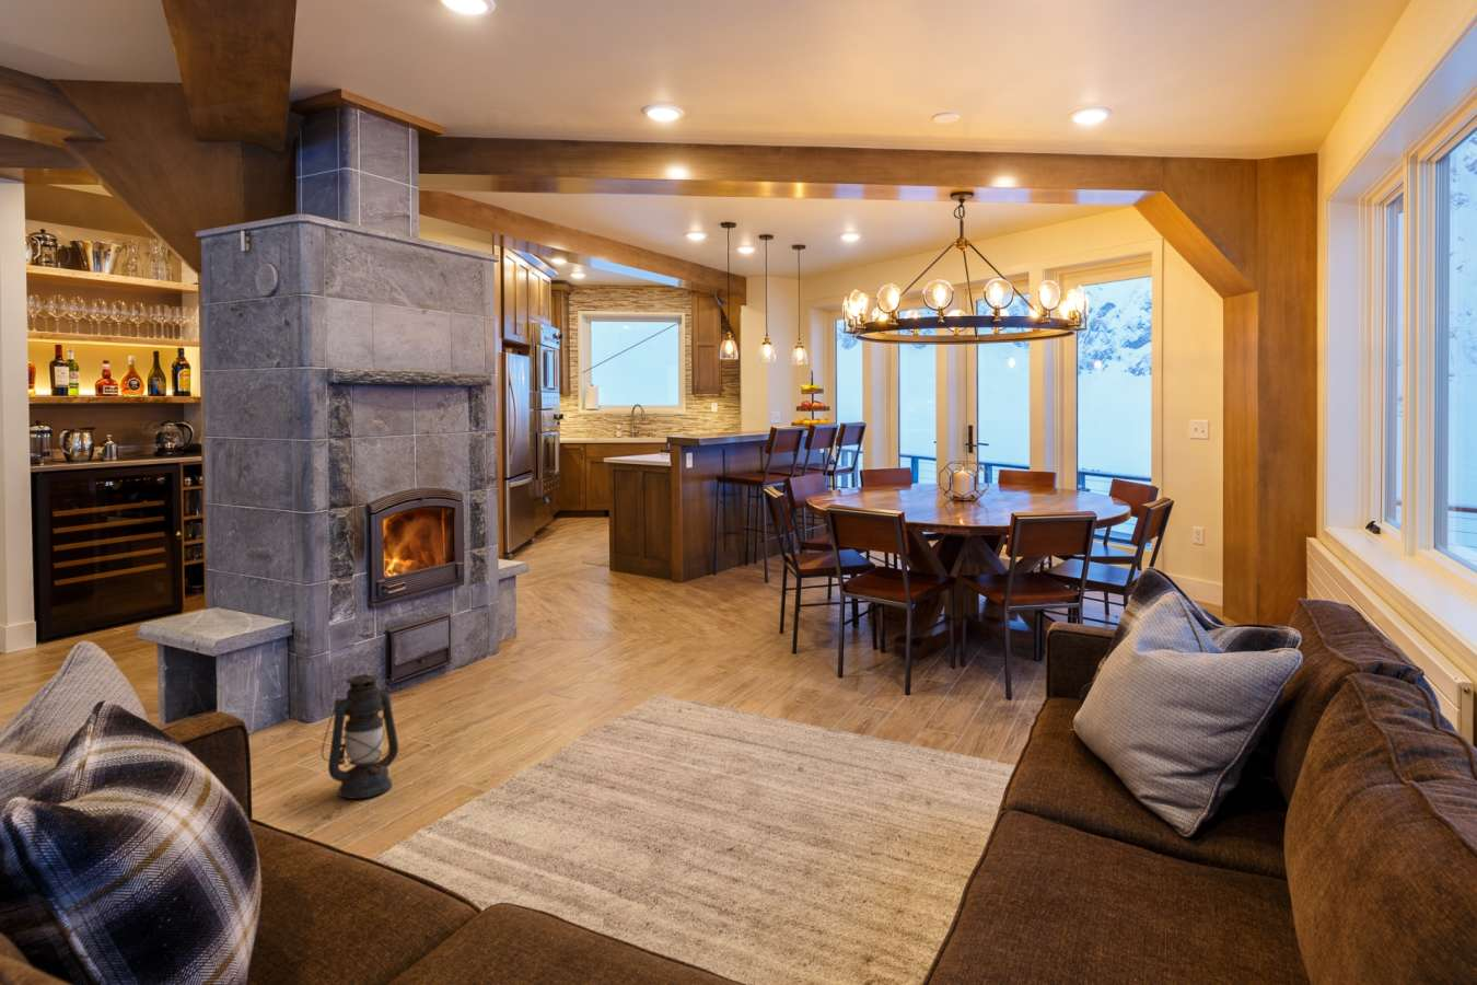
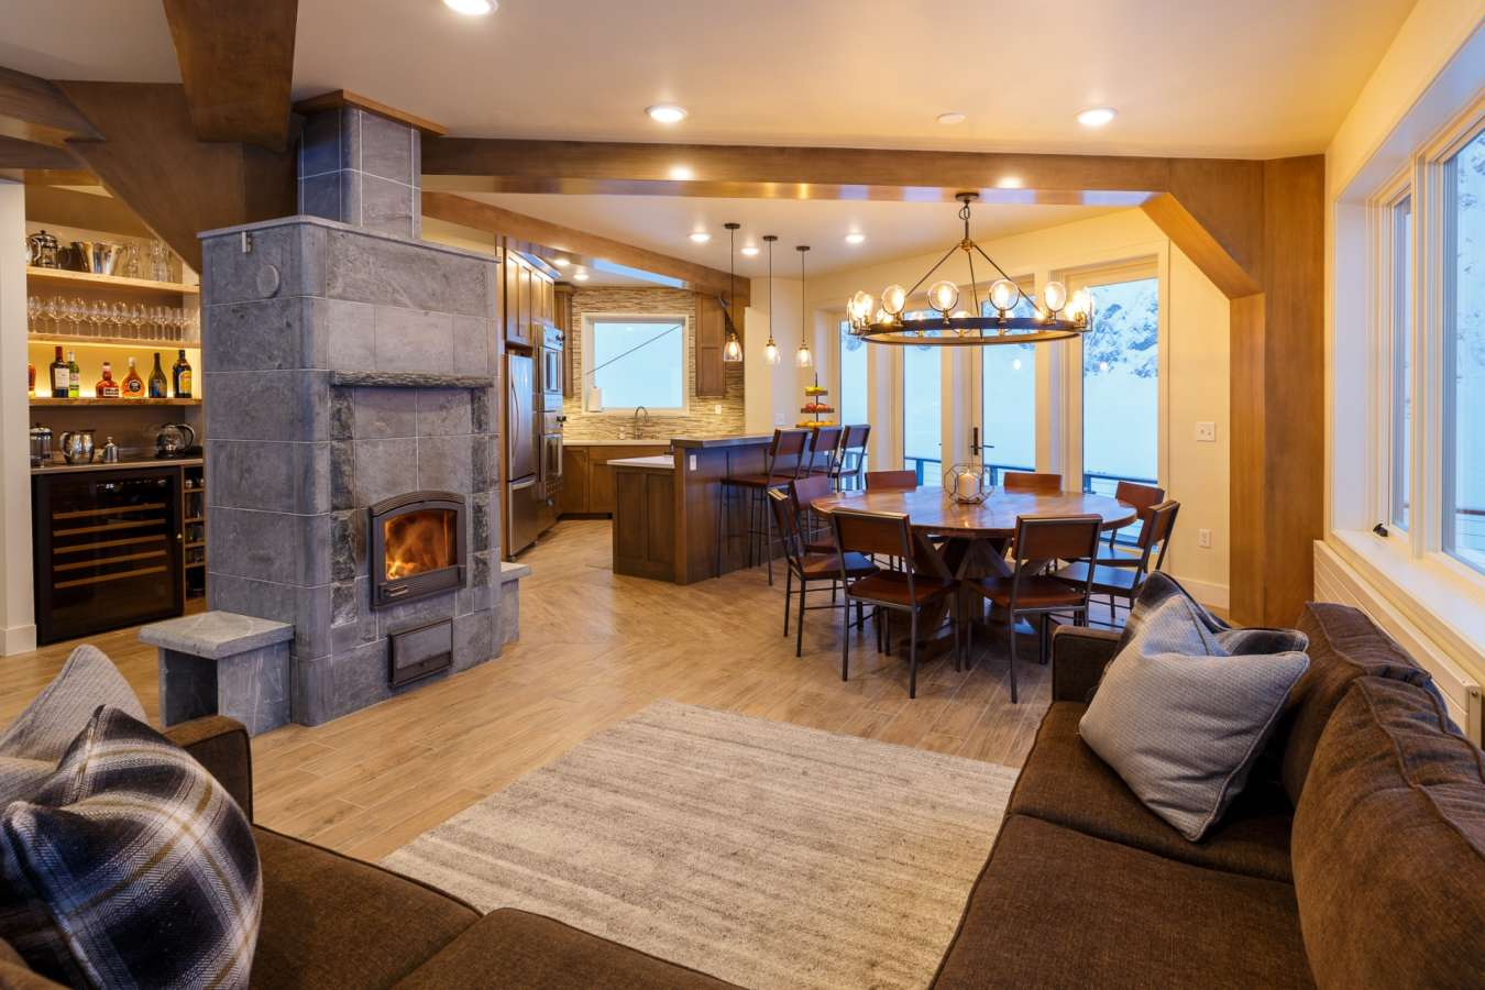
- lantern [321,673,399,800]
